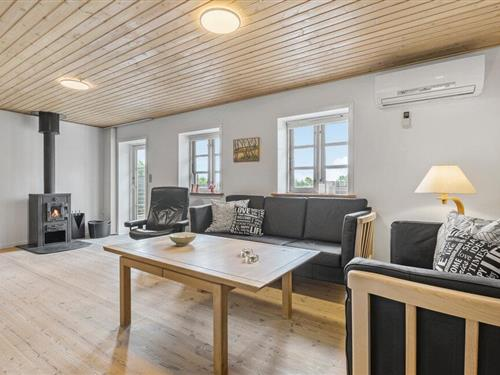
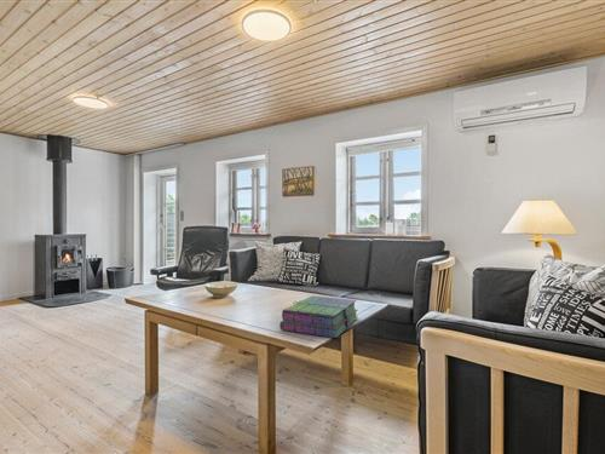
+ stack of books [278,294,359,339]
